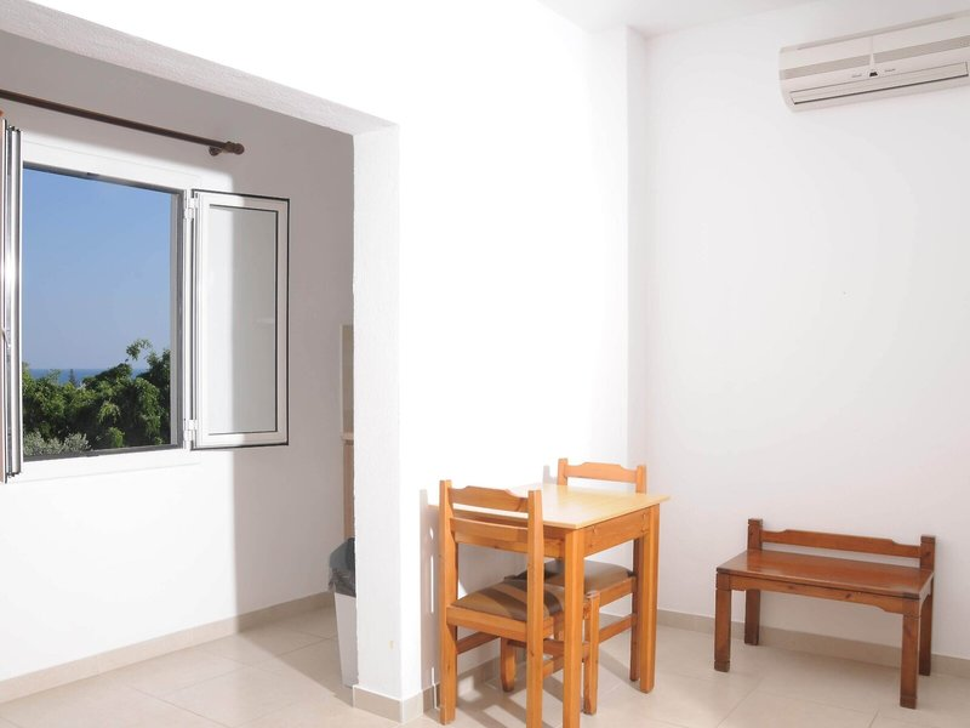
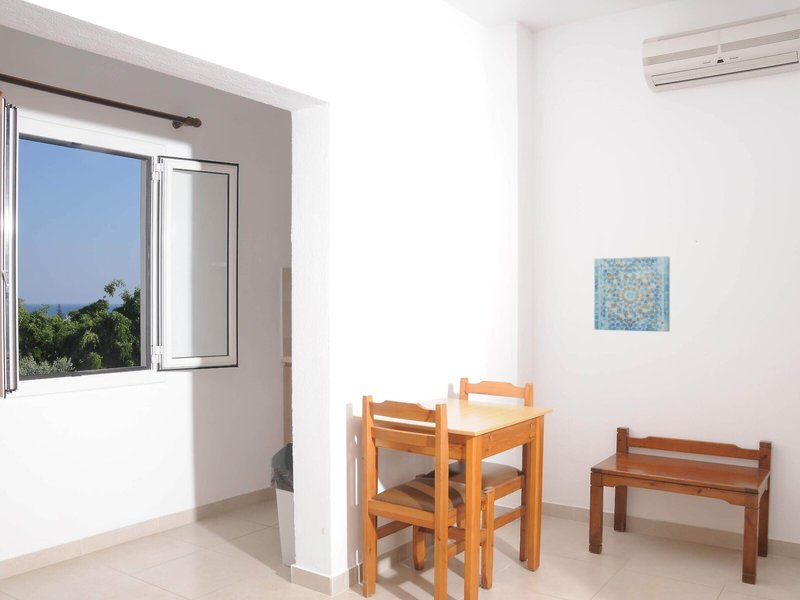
+ wall art [593,255,671,333]
